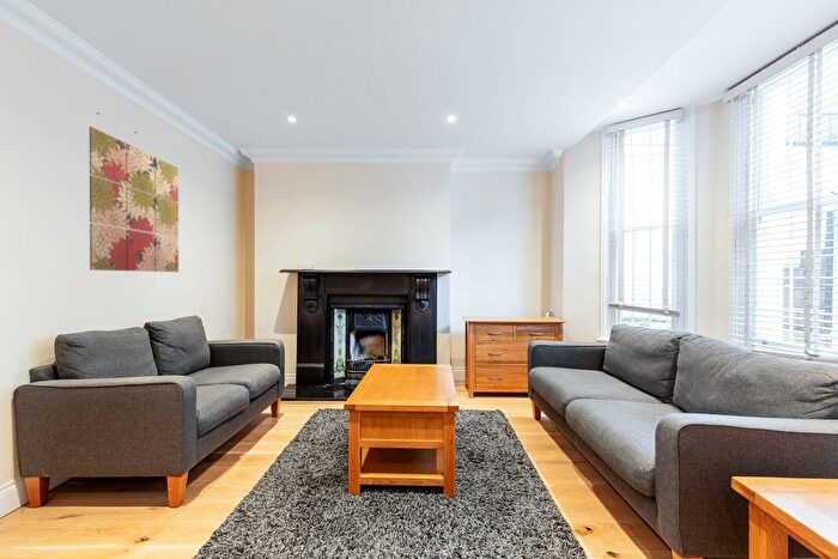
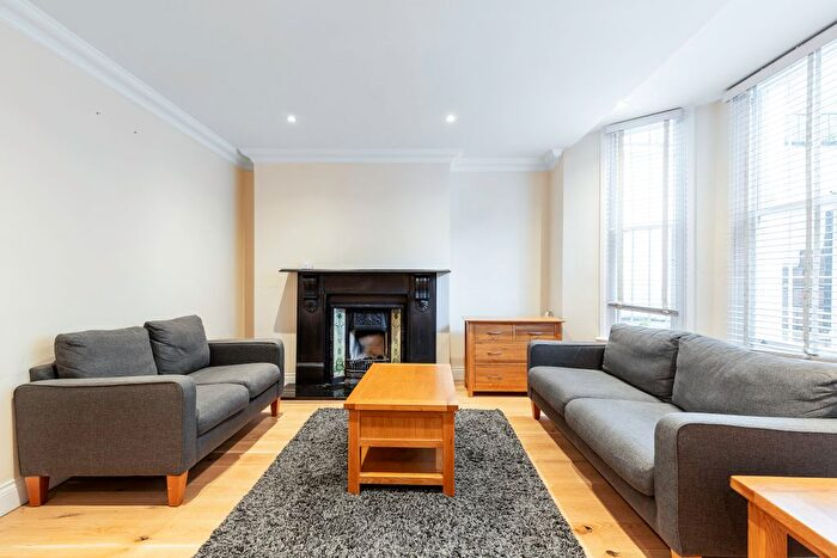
- wall art [89,126,180,273]
